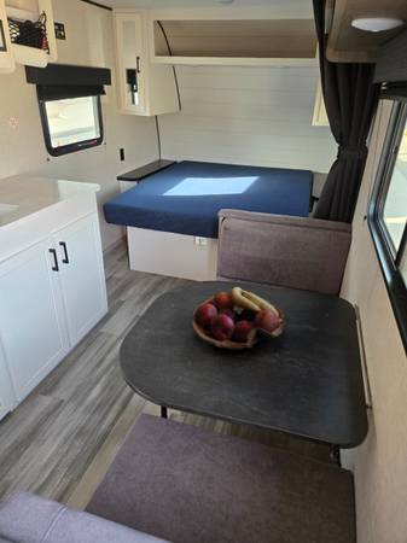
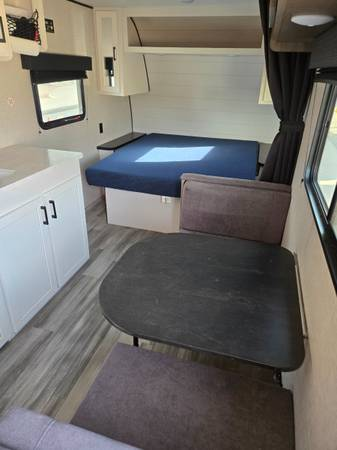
- fruit basket [191,286,286,351]
